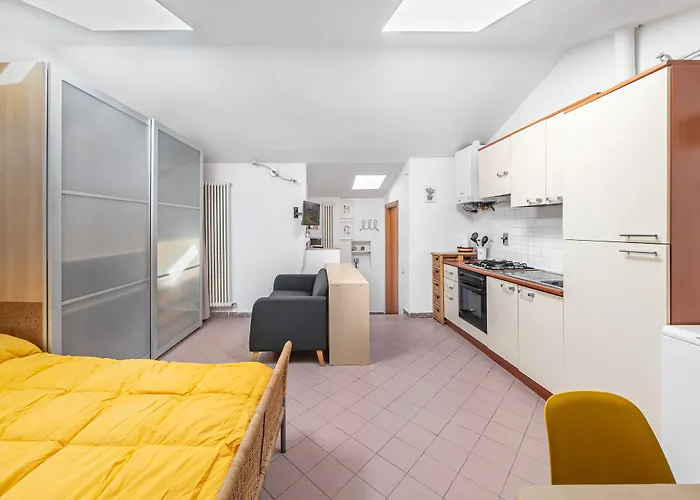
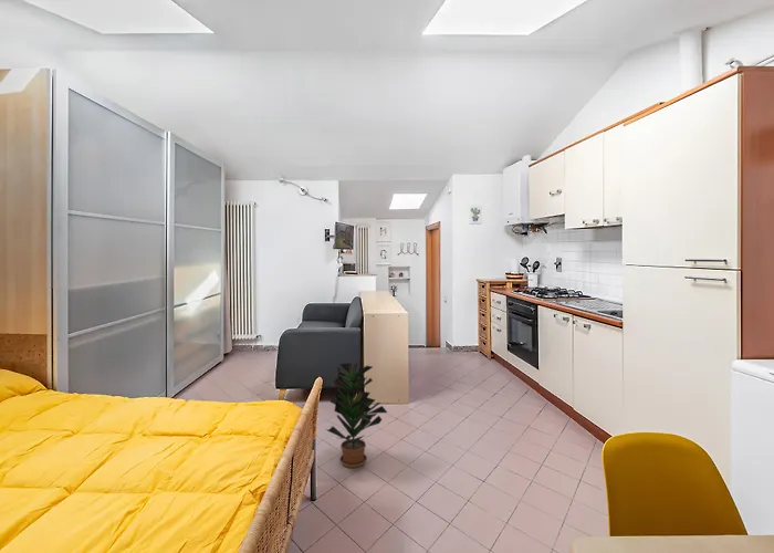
+ potted plant [325,362,388,469]
